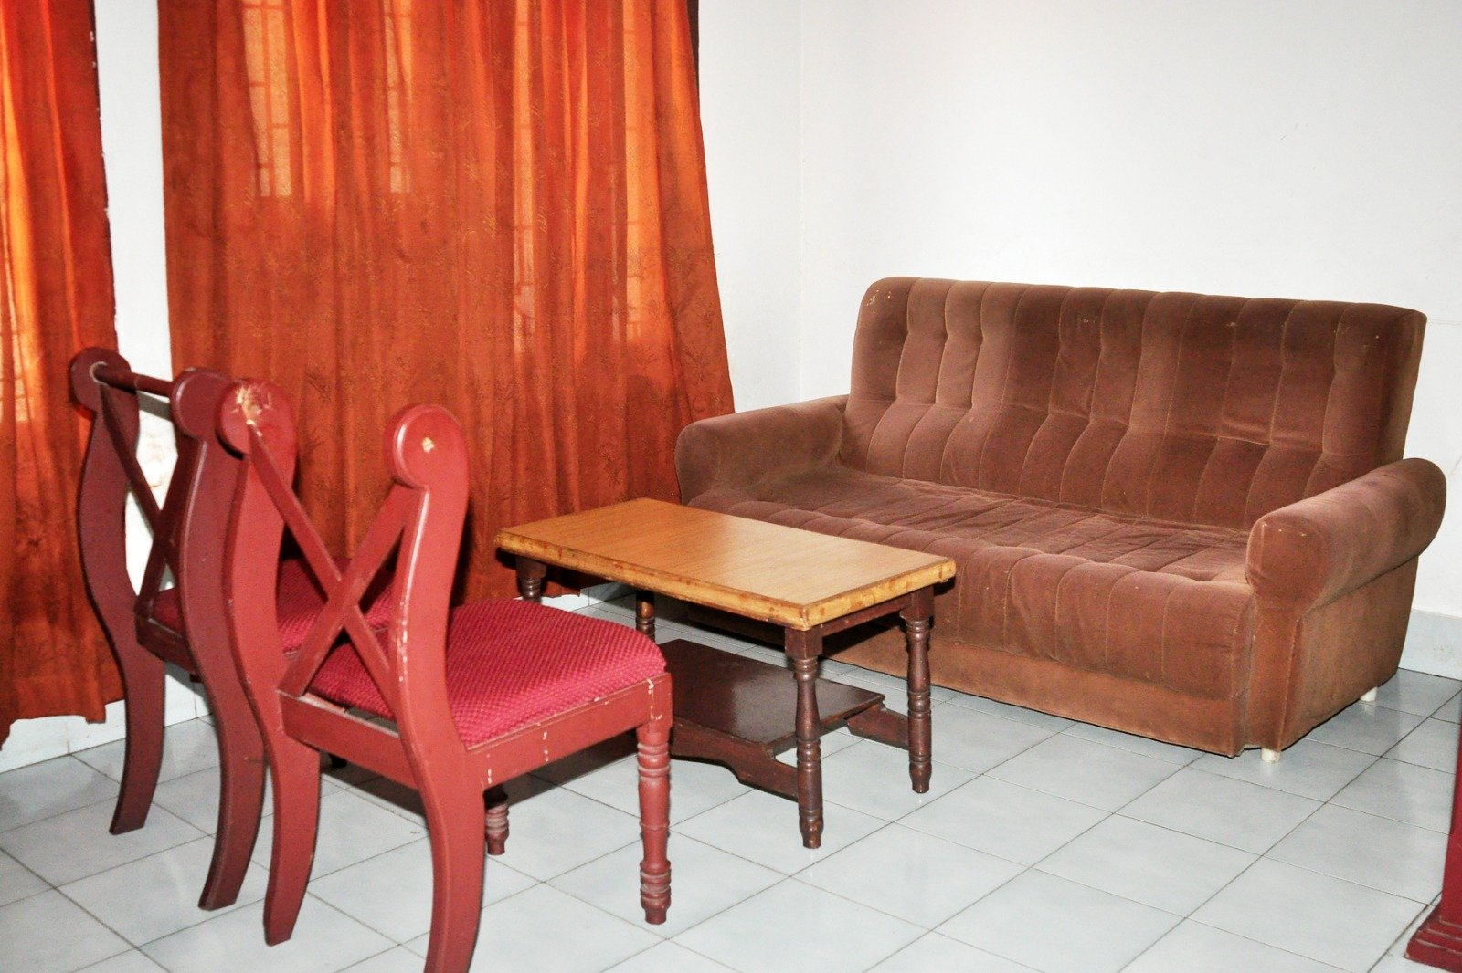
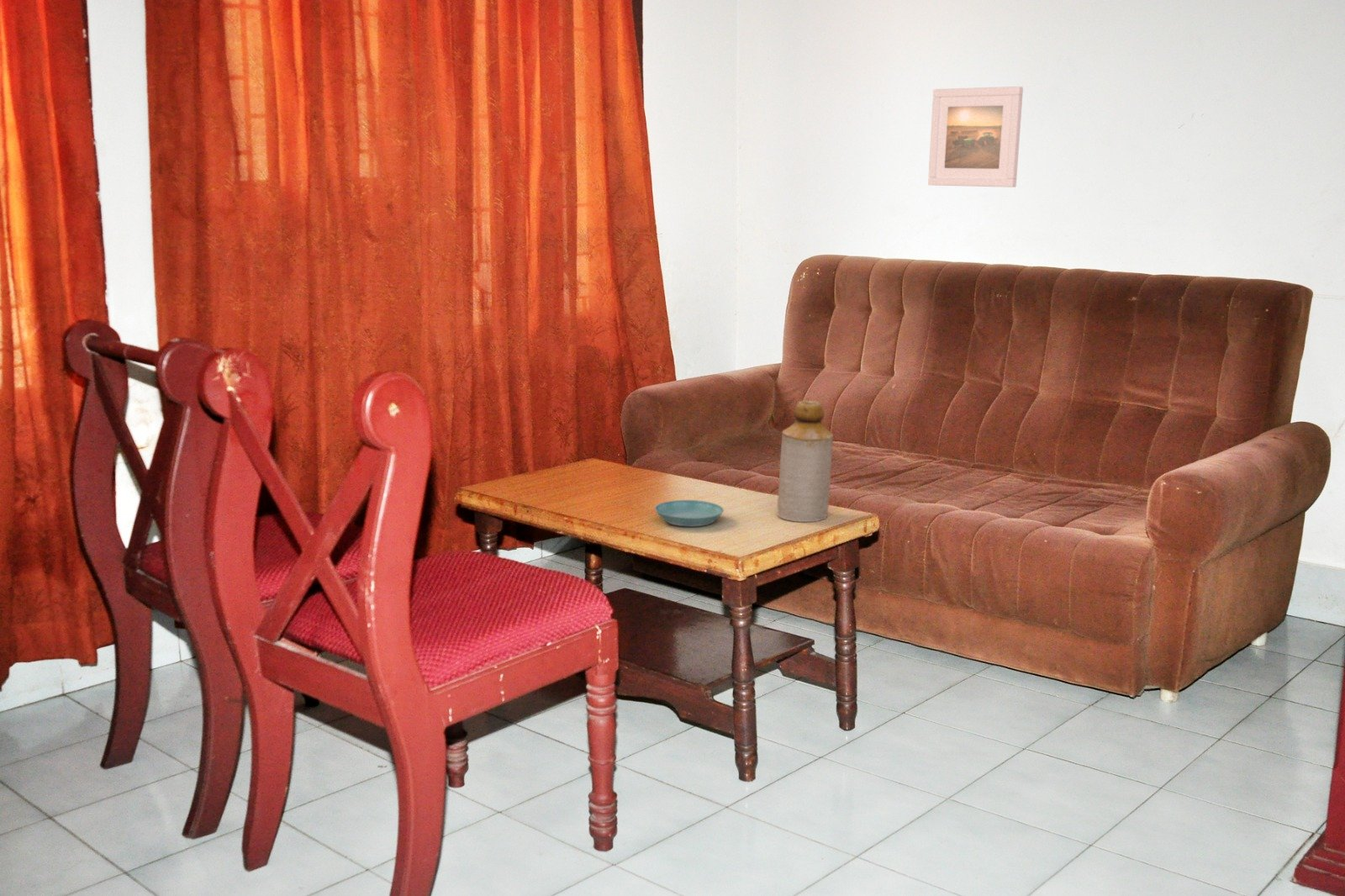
+ bottle [776,400,834,523]
+ saucer [654,499,725,528]
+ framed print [927,86,1024,188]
